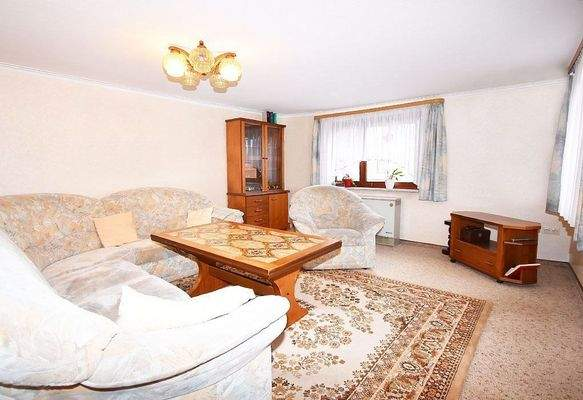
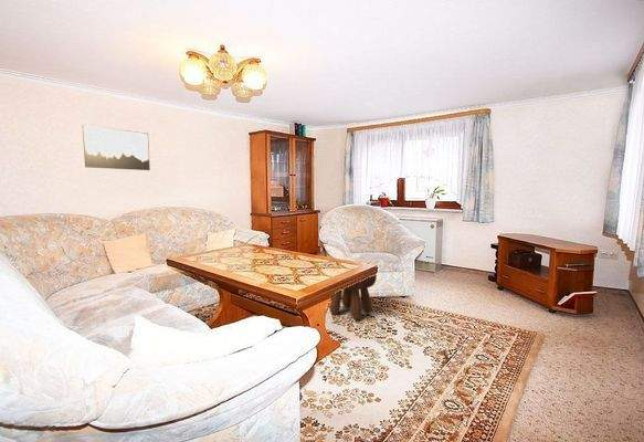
+ wall art [82,124,151,171]
+ footstool [328,274,377,320]
